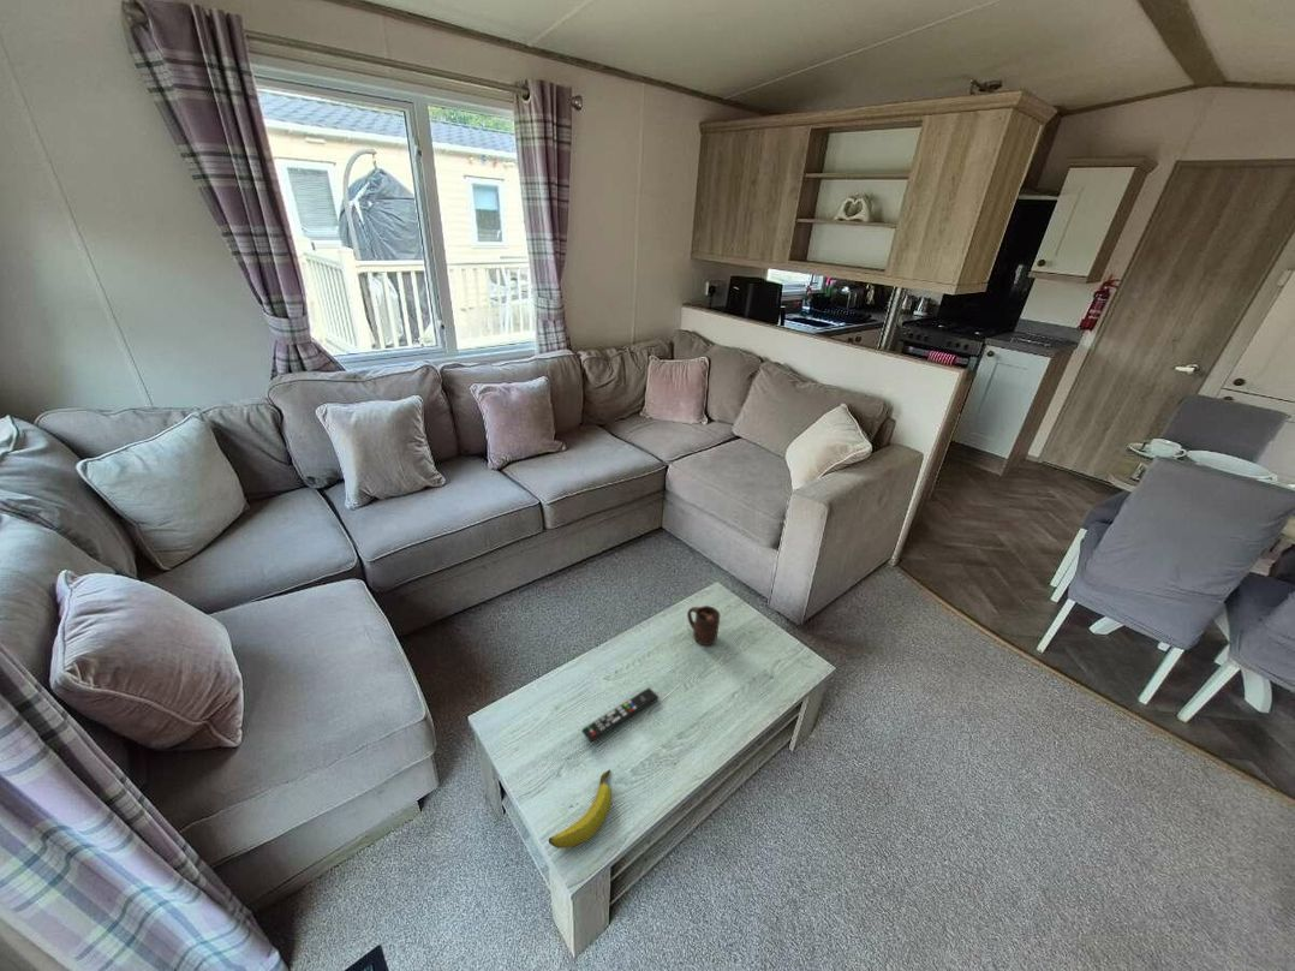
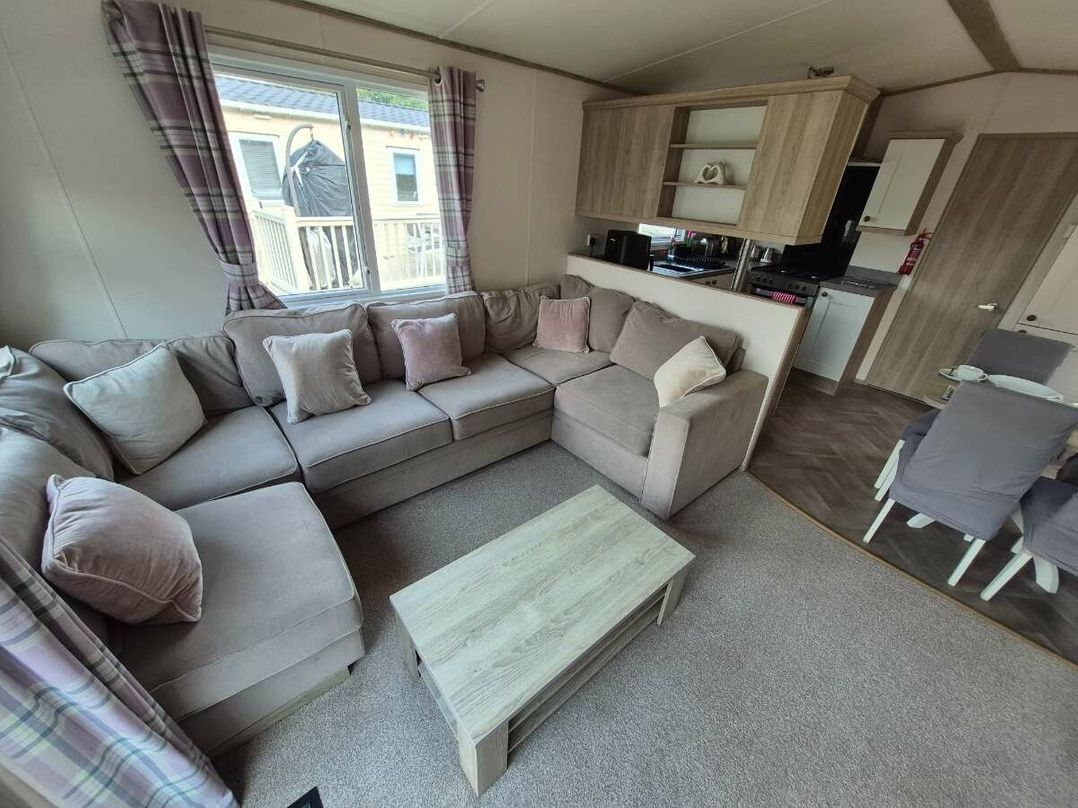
- remote control [580,687,660,744]
- banana [548,769,613,850]
- cup [686,604,721,647]
